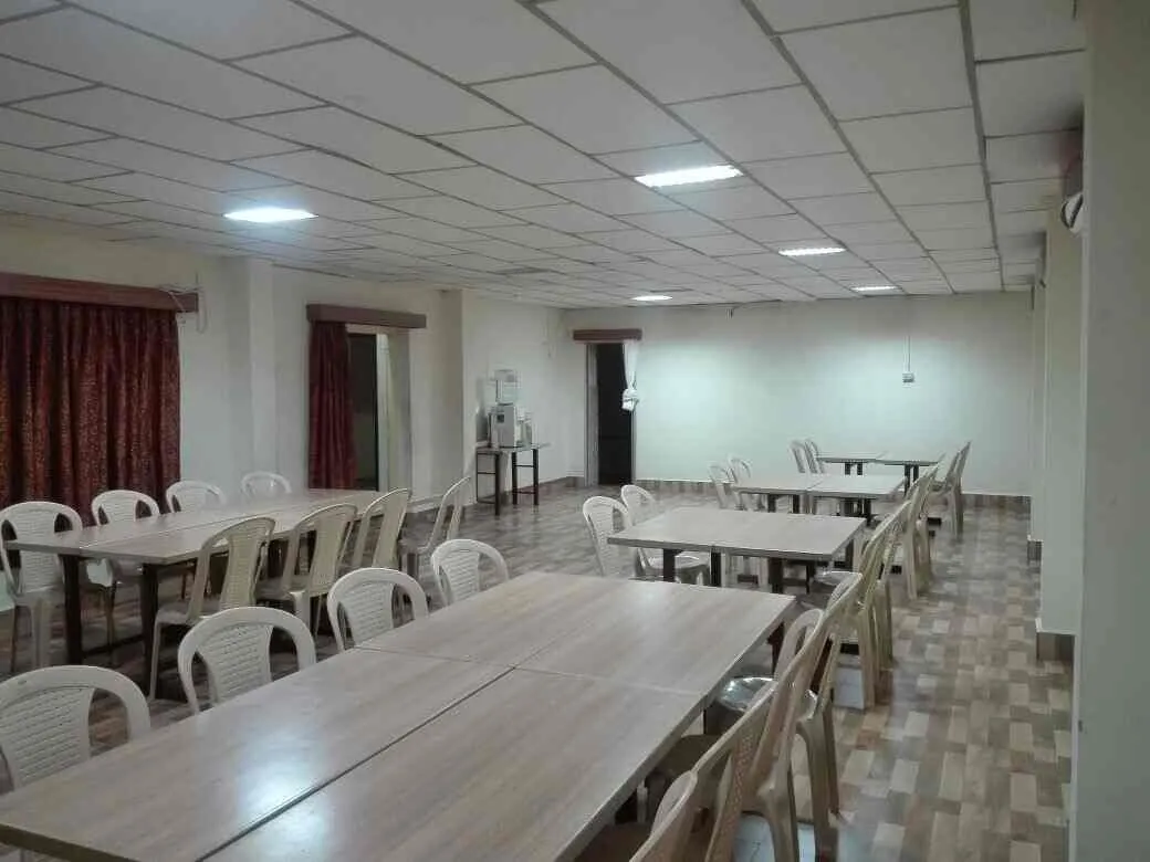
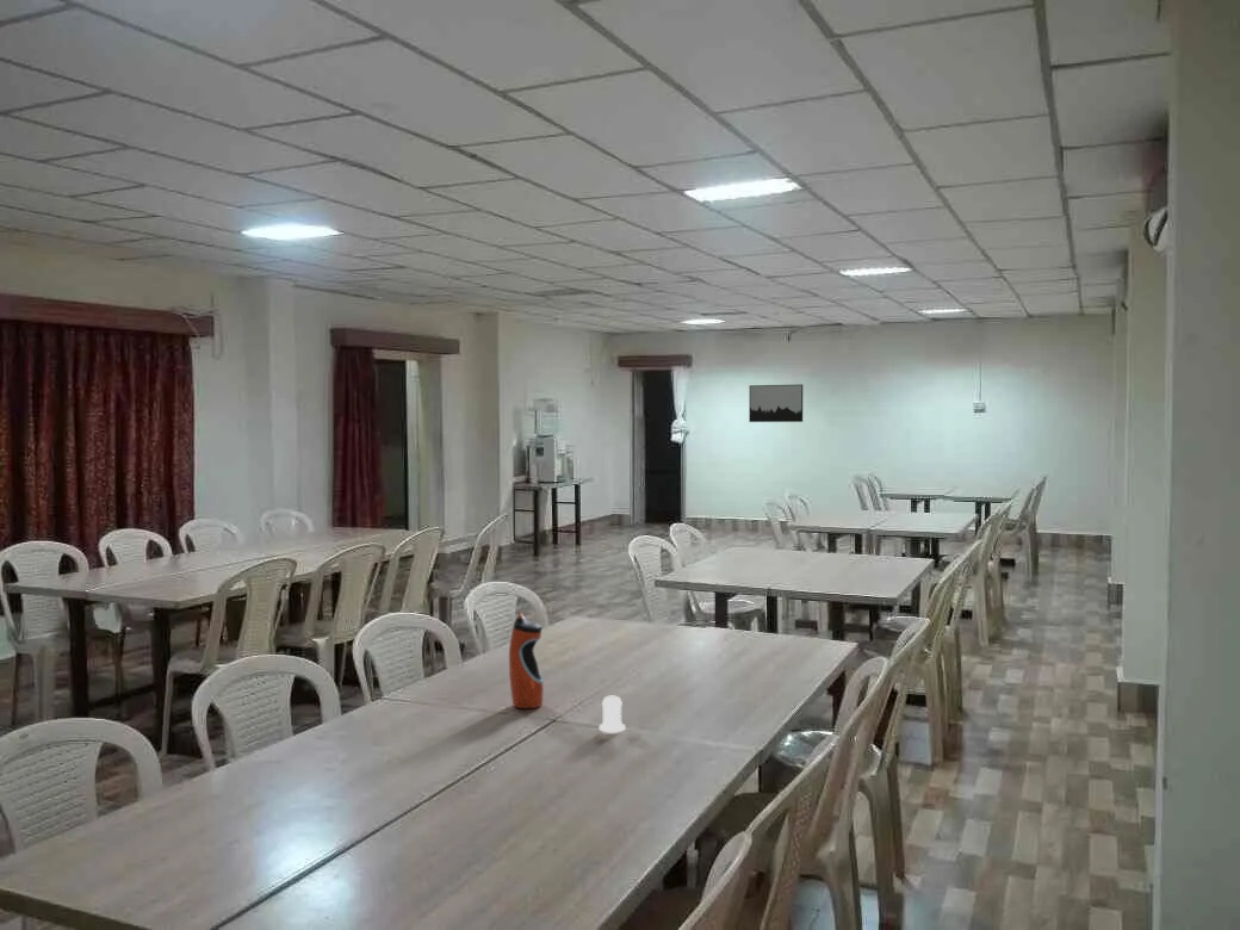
+ salt shaker [599,695,626,733]
+ wall art [748,383,804,423]
+ water bottle [508,612,545,709]
